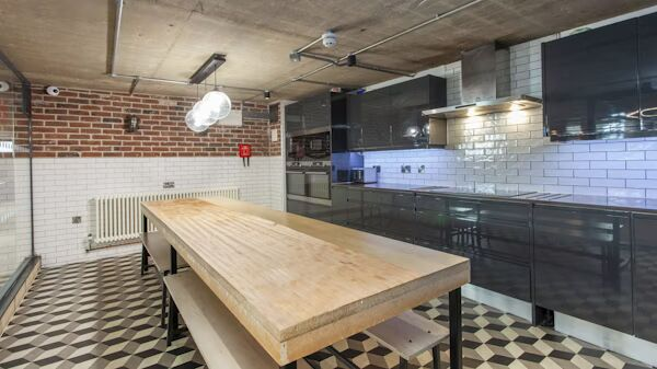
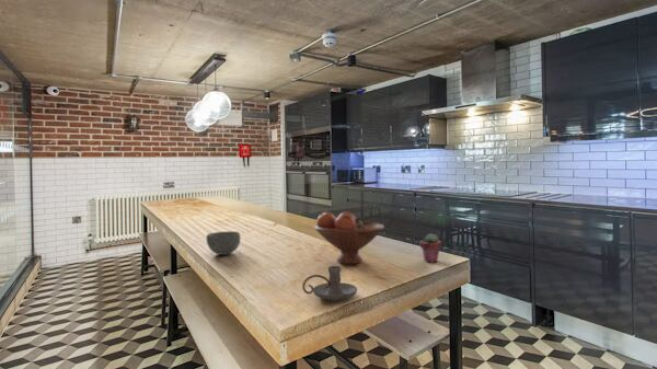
+ potted succulent [418,232,442,263]
+ bowl [205,230,241,256]
+ candle holder [301,265,358,301]
+ fruit bowl [314,210,385,265]
